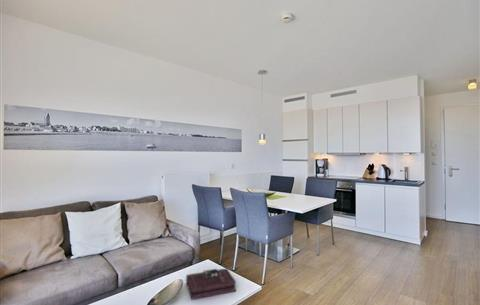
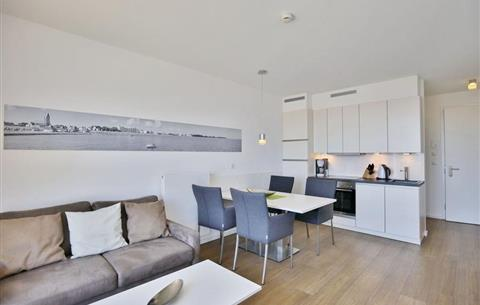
- book [185,267,237,301]
